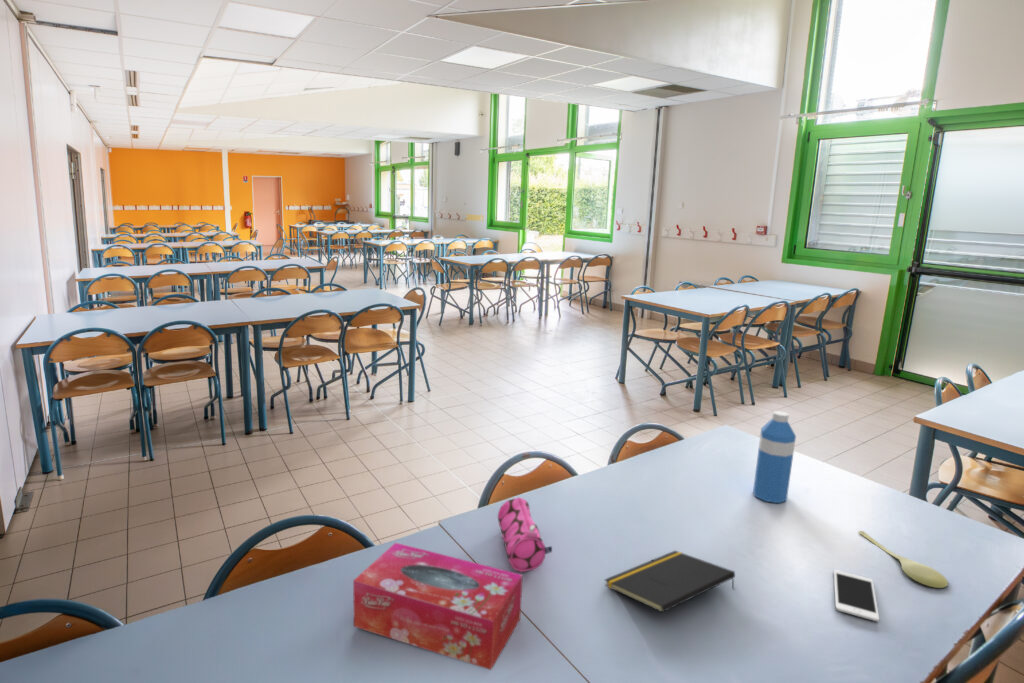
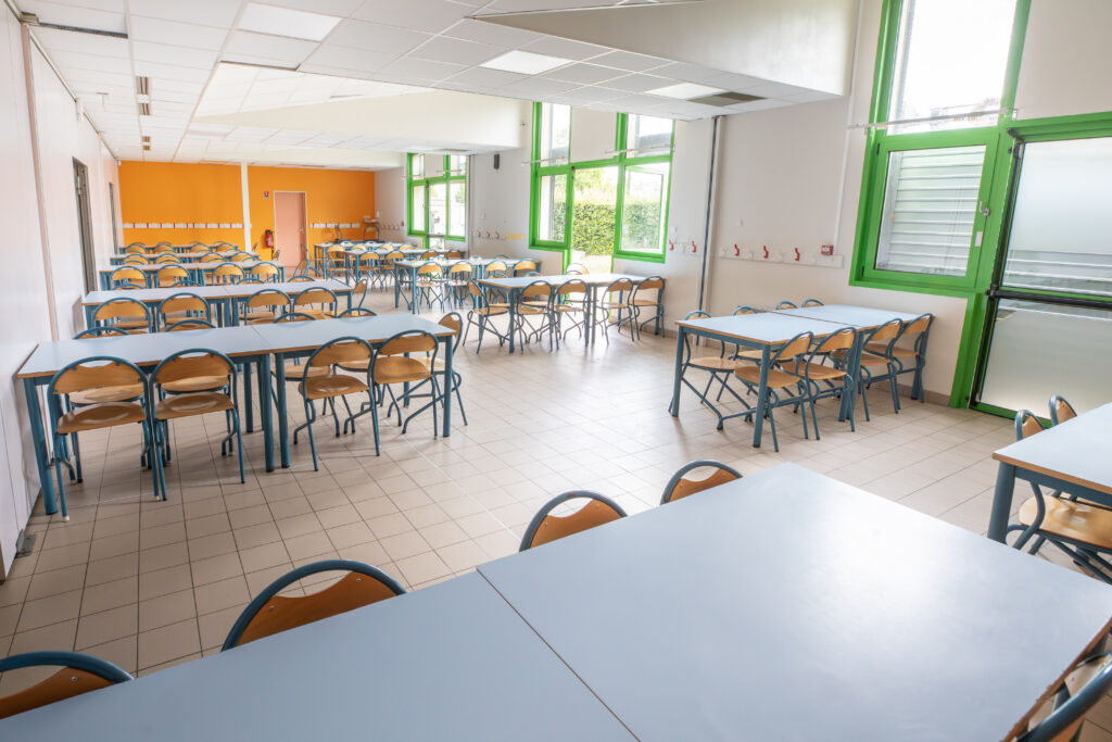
- tissue box [352,541,523,671]
- cell phone [833,569,880,622]
- spoon [857,530,949,589]
- pencil case [497,496,553,573]
- water bottle [752,410,797,504]
- notepad [604,550,736,614]
